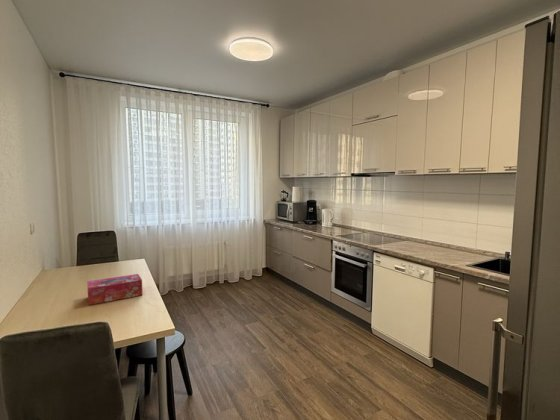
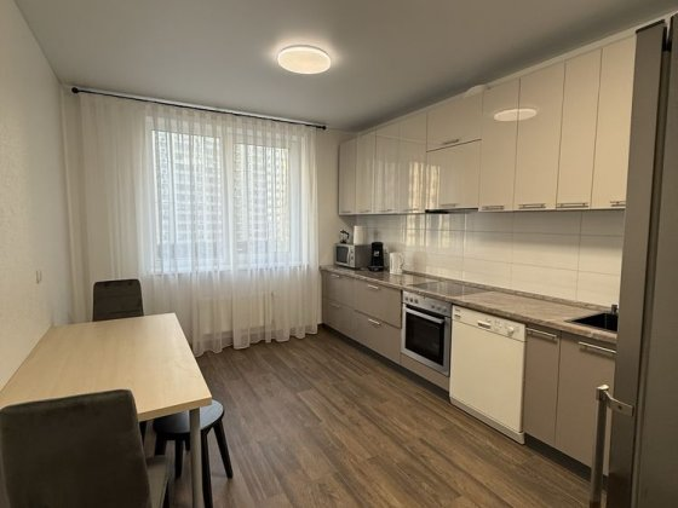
- tissue box [86,273,143,306]
